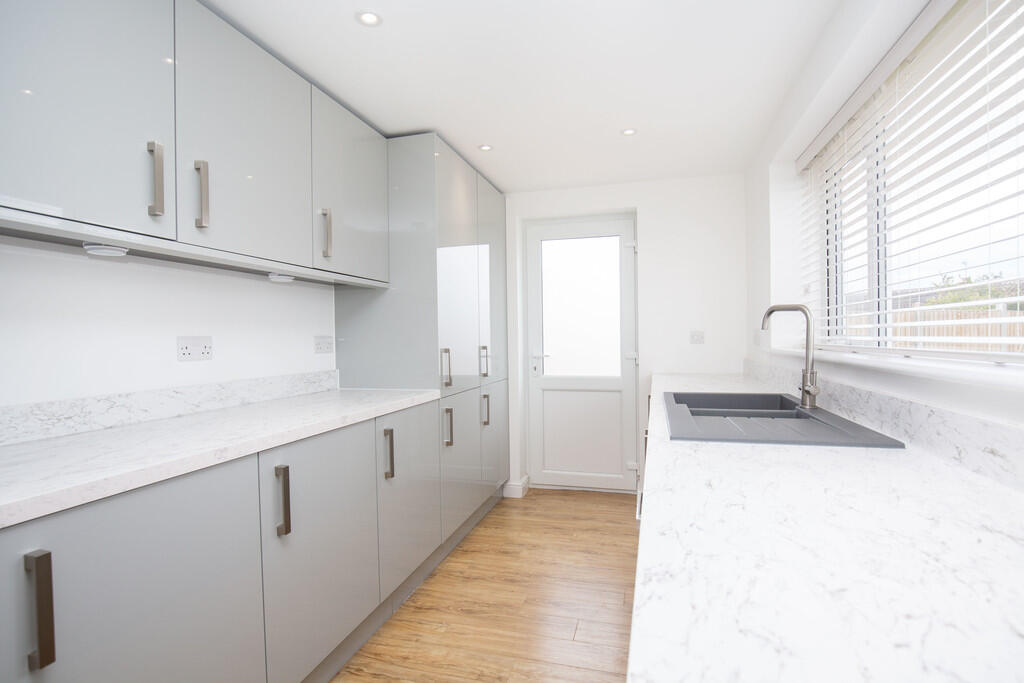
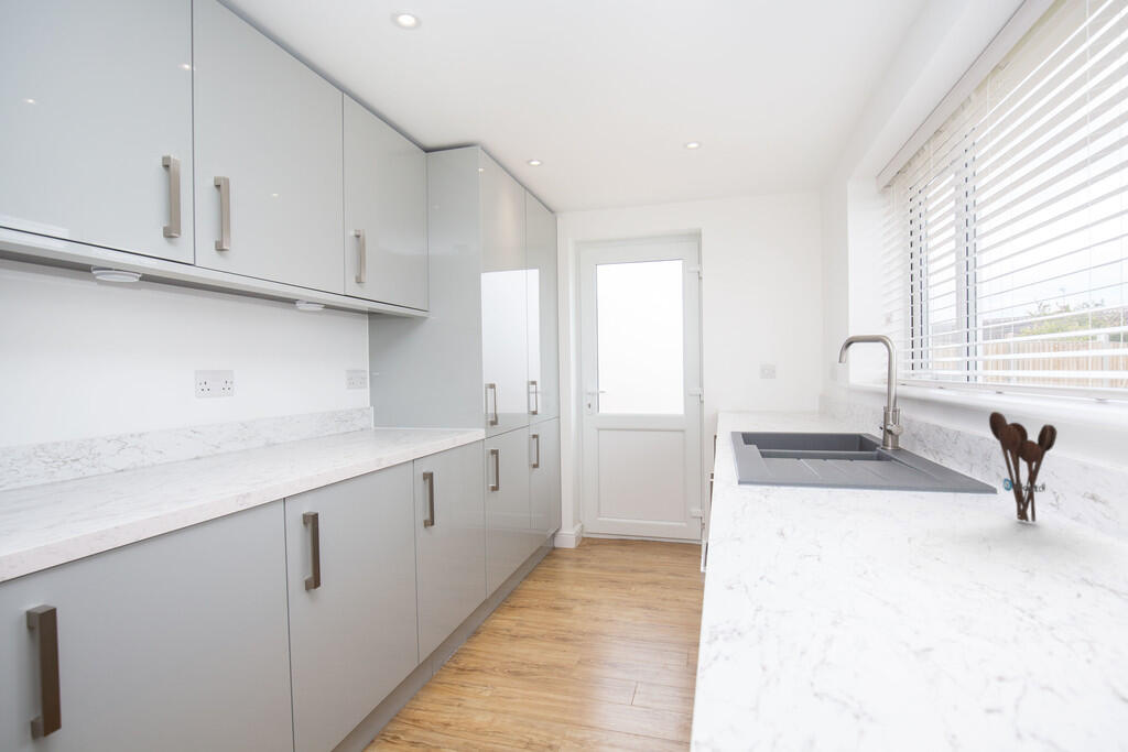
+ utensil holder [988,411,1059,523]
